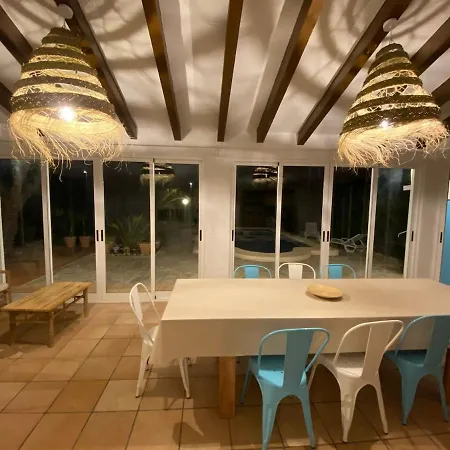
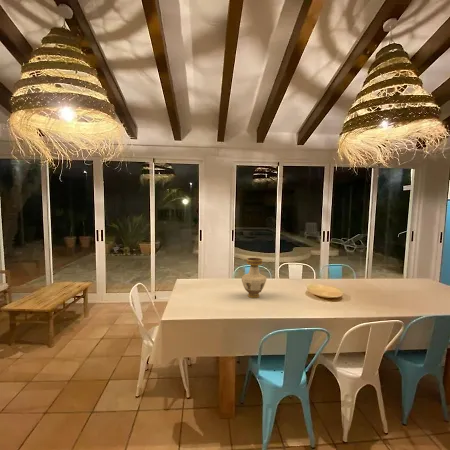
+ vase [241,257,267,299]
